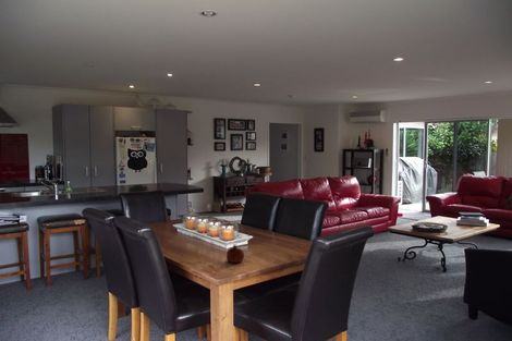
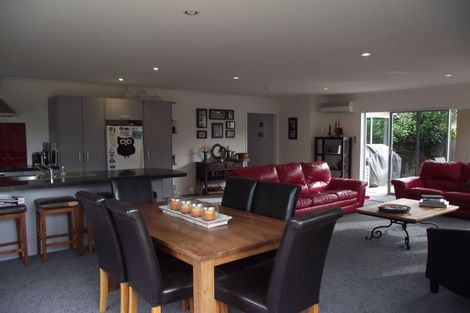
- fruit [225,243,245,264]
